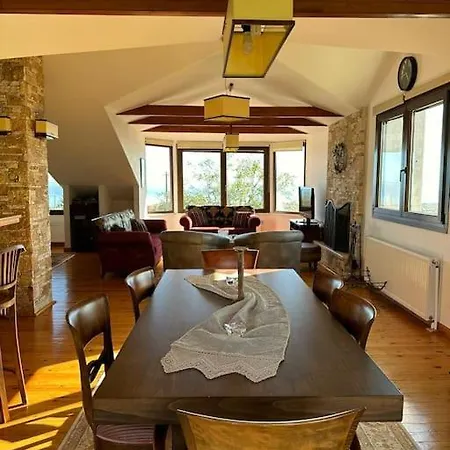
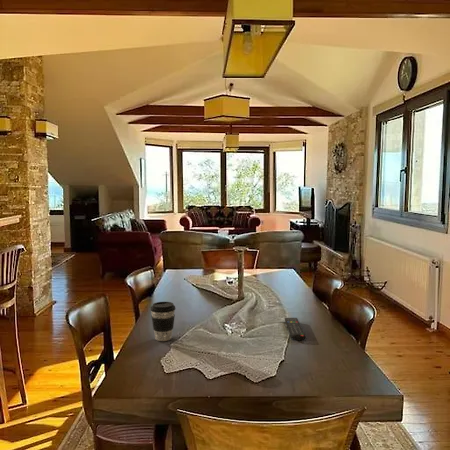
+ coffee cup [150,301,177,342]
+ remote control [284,317,307,341]
